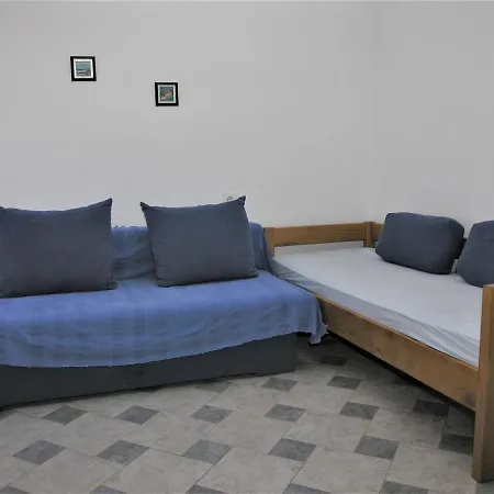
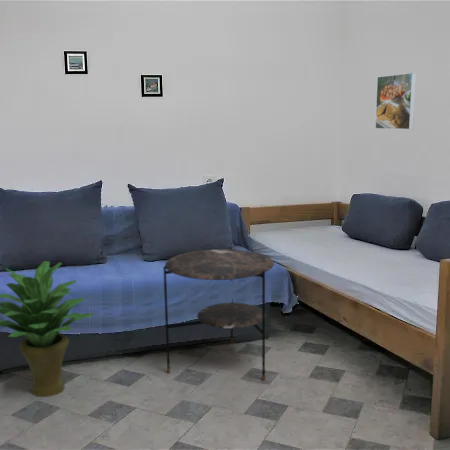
+ potted plant [0,260,95,398]
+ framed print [374,72,417,131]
+ side table [162,247,275,382]
